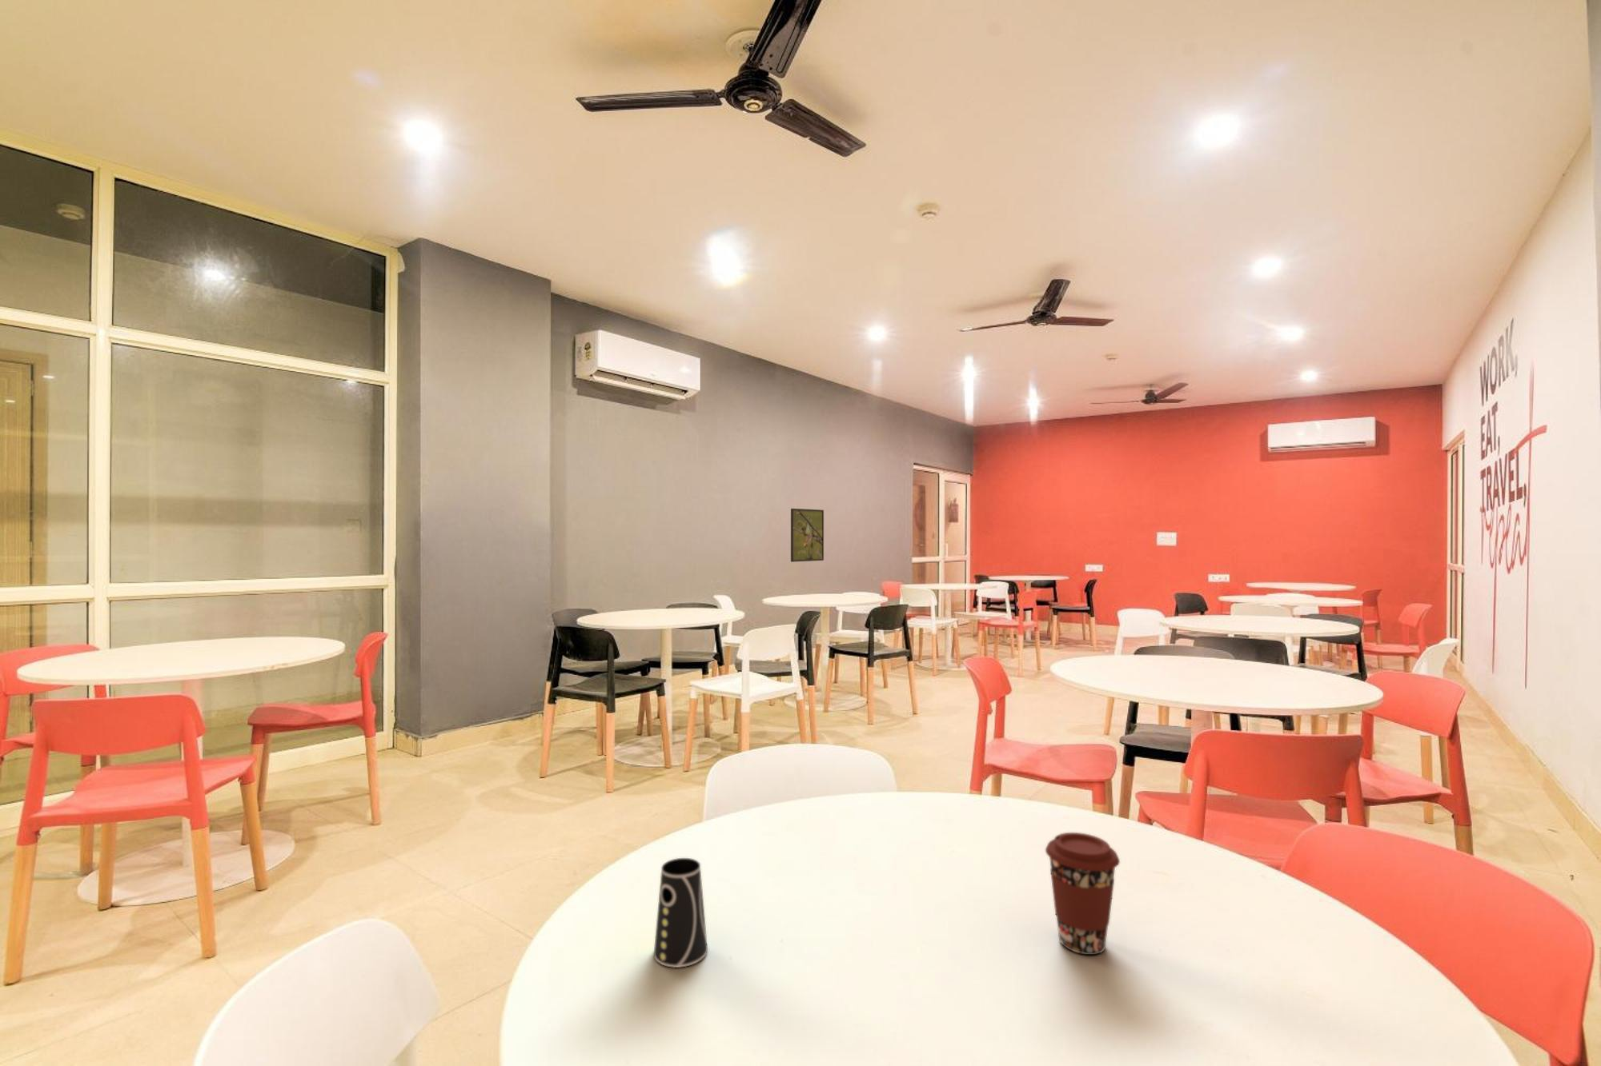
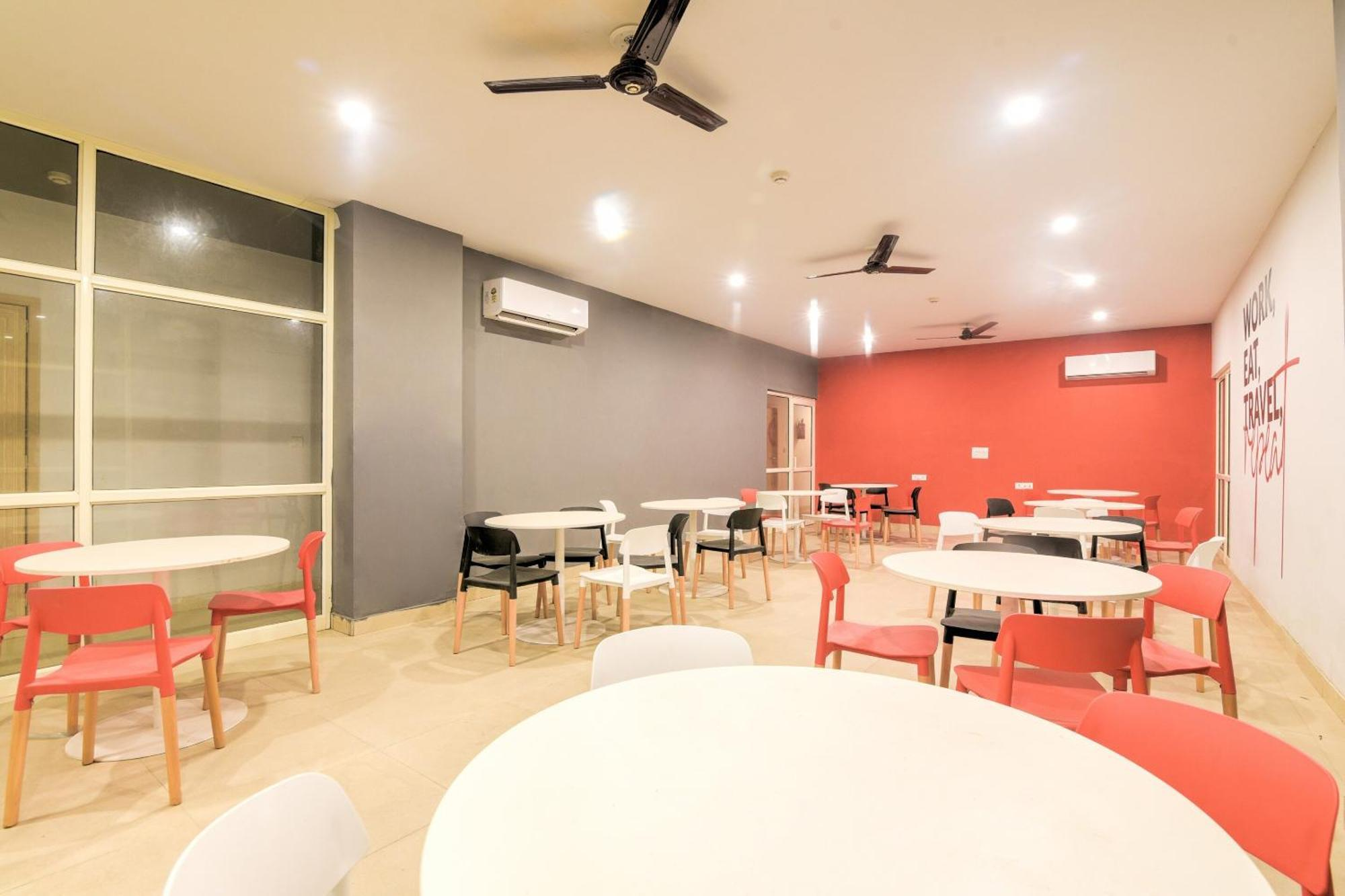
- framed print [790,508,825,563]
- coffee cup [1045,832,1120,955]
- cup [653,858,708,968]
